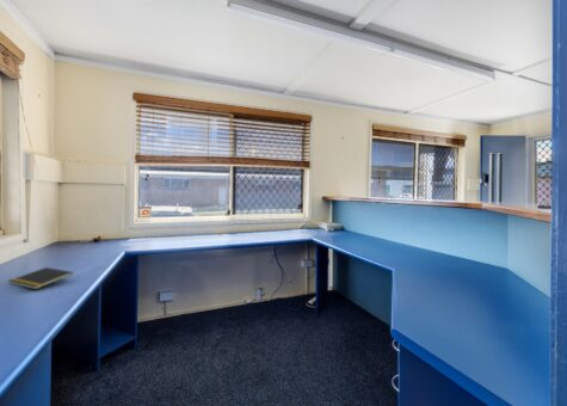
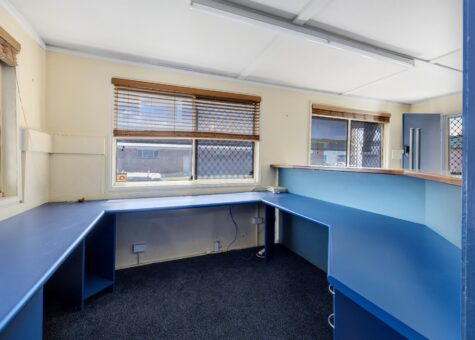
- notepad [8,266,74,290]
